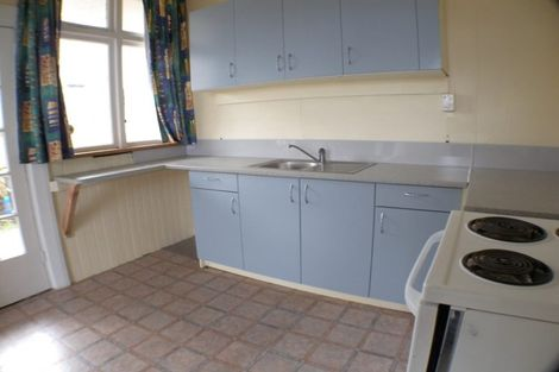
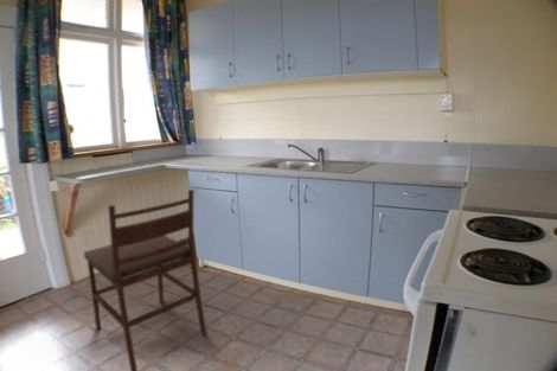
+ dining chair [83,188,207,371]
